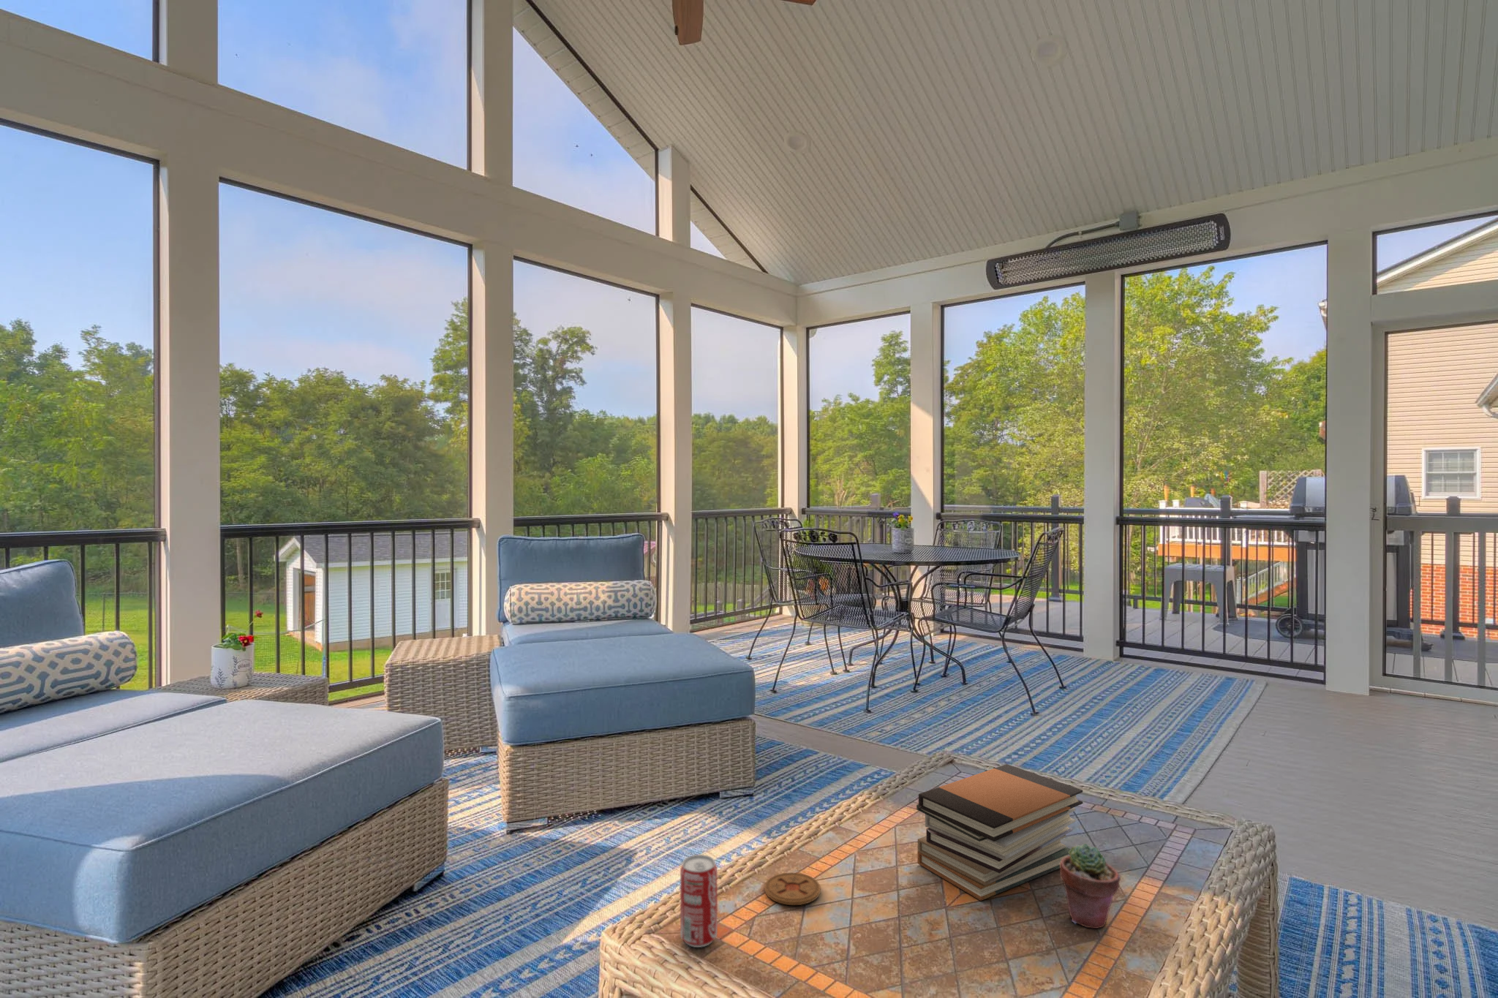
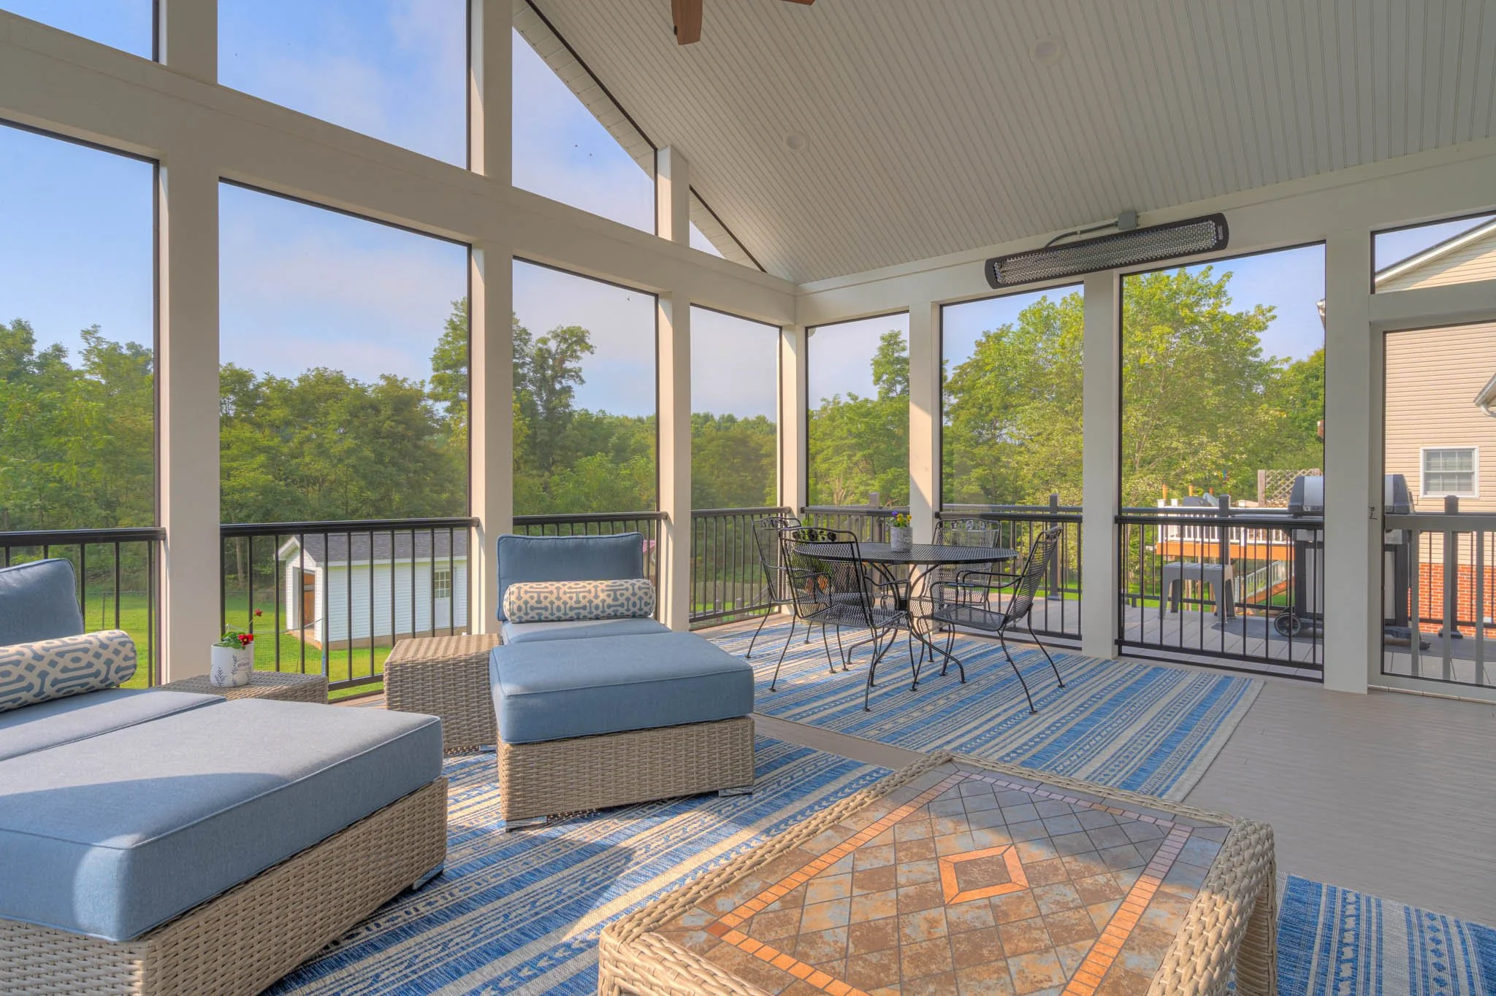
- coaster [764,871,822,906]
- beverage can [679,854,718,948]
- potted succulent [1059,843,1122,929]
- book stack [916,763,1084,901]
